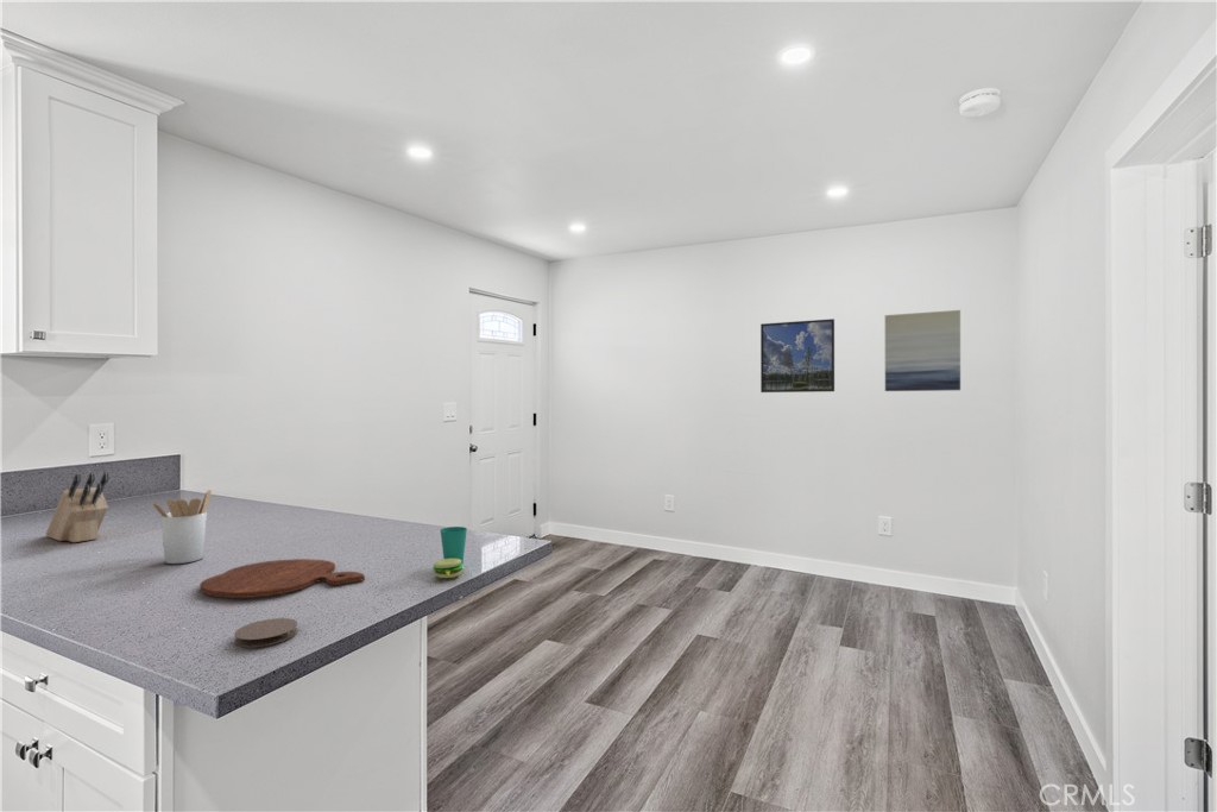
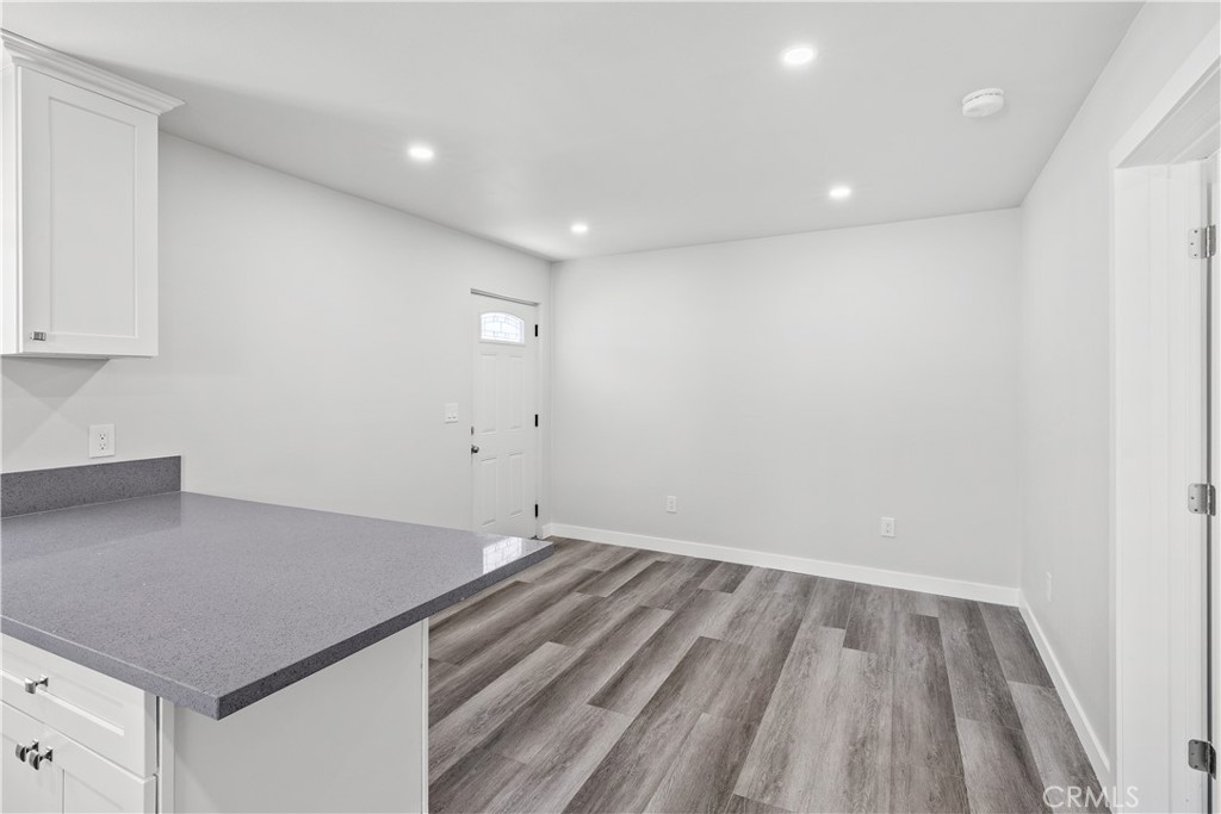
- utensil holder [151,489,213,565]
- knife block [45,472,109,543]
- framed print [759,317,835,394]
- coaster [233,617,298,648]
- cutting board [198,558,366,599]
- wall art [884,309,961,392]
- cup [433,525,468,579]
